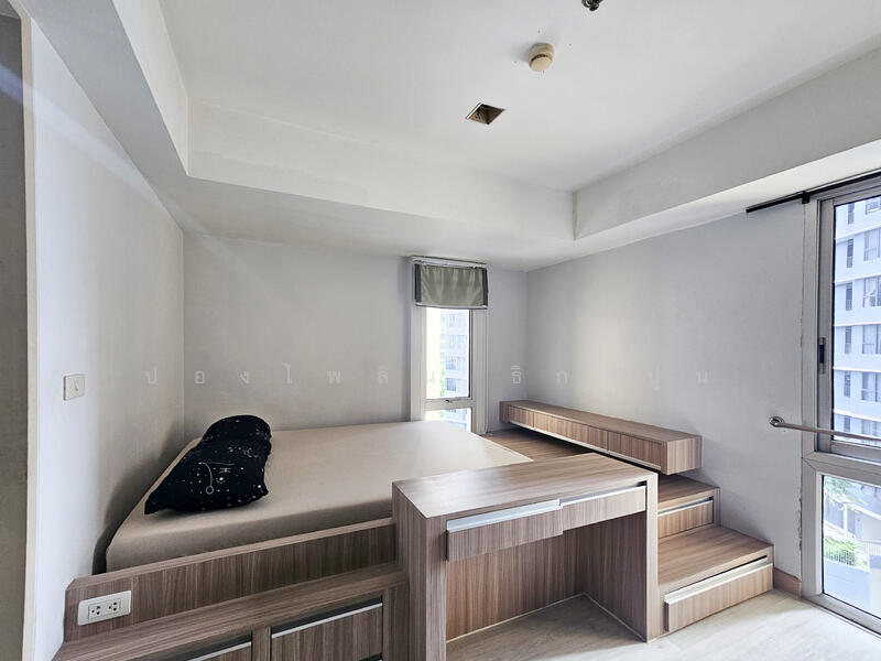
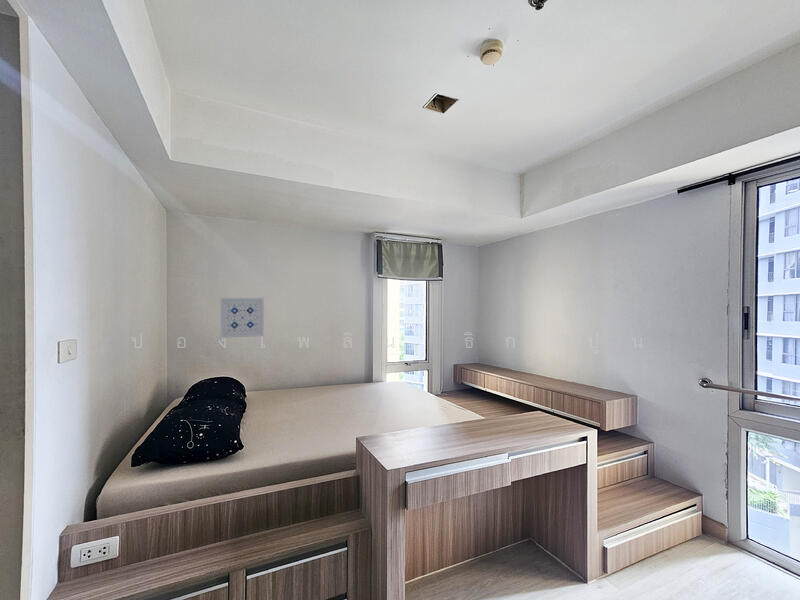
+ wall art [220,297,265,339]
